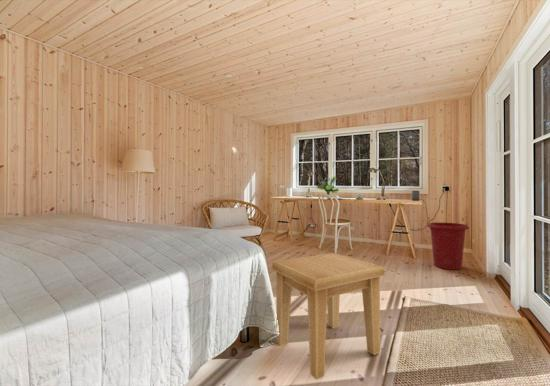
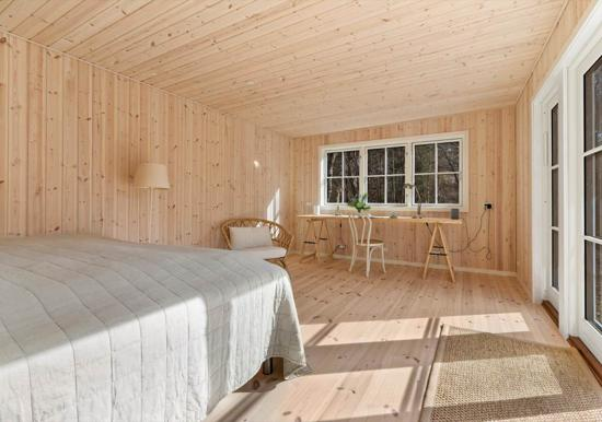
- side table [271,252,386,380]
- waste bin [426,222,471,271]
